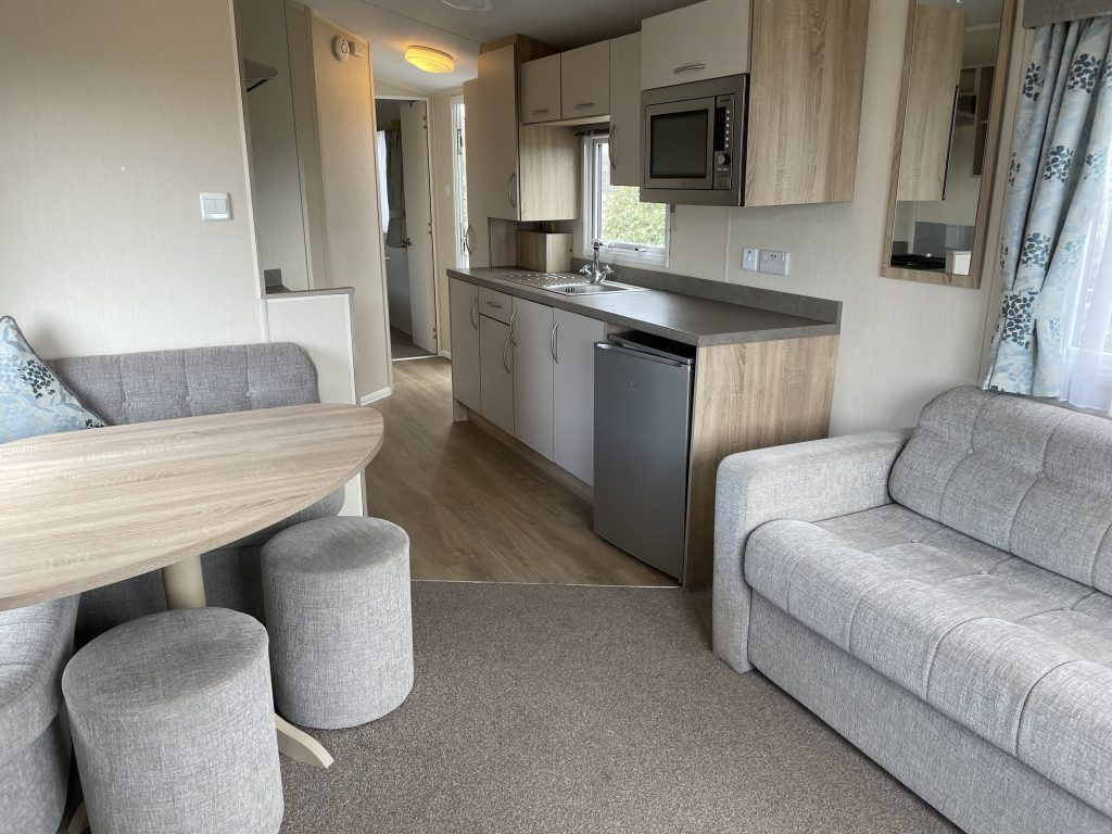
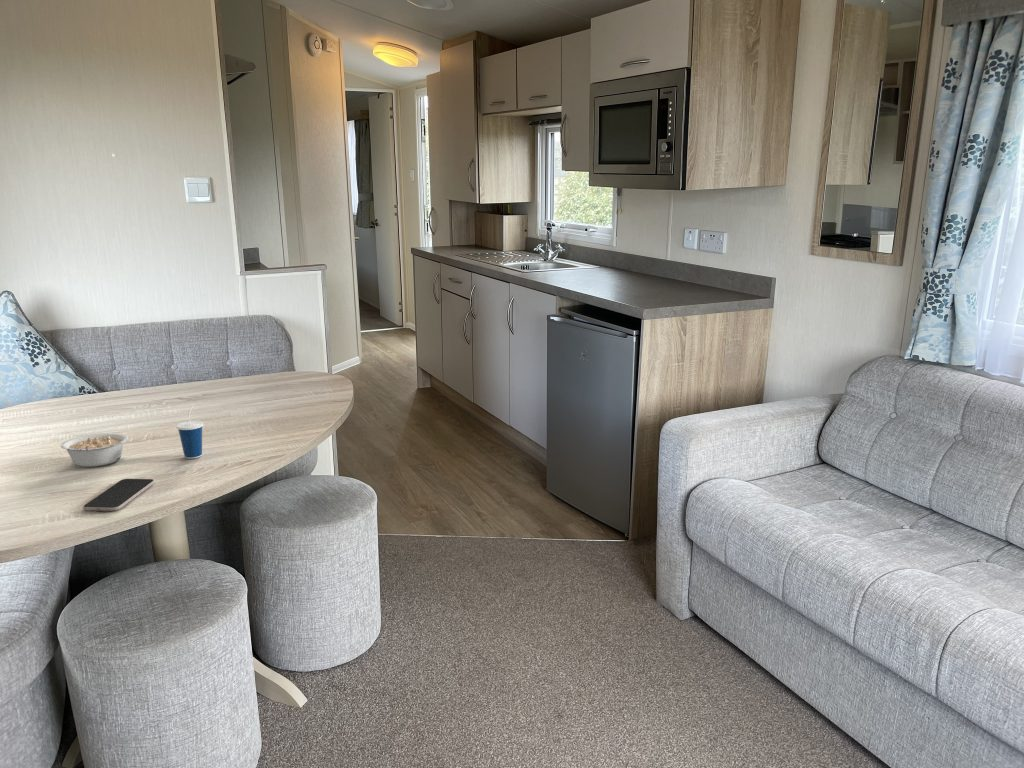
+ legume [60,432,129,468]
+ cup [176,404,204,460]
+ smartphone [82,478,155,512]
